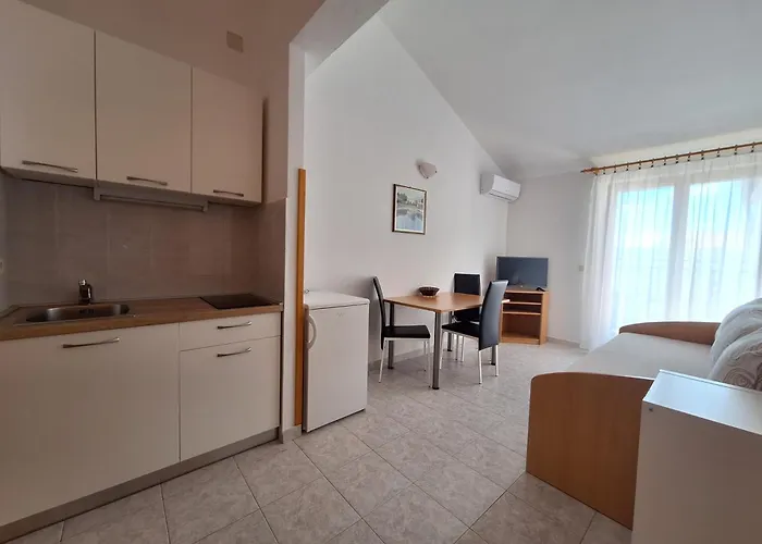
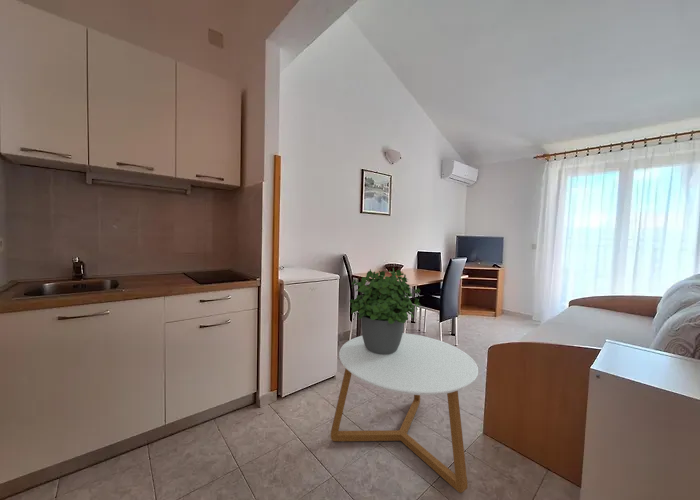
+ coffee table [330,332,479,494]
+ potted plant [348,267,422,354]
